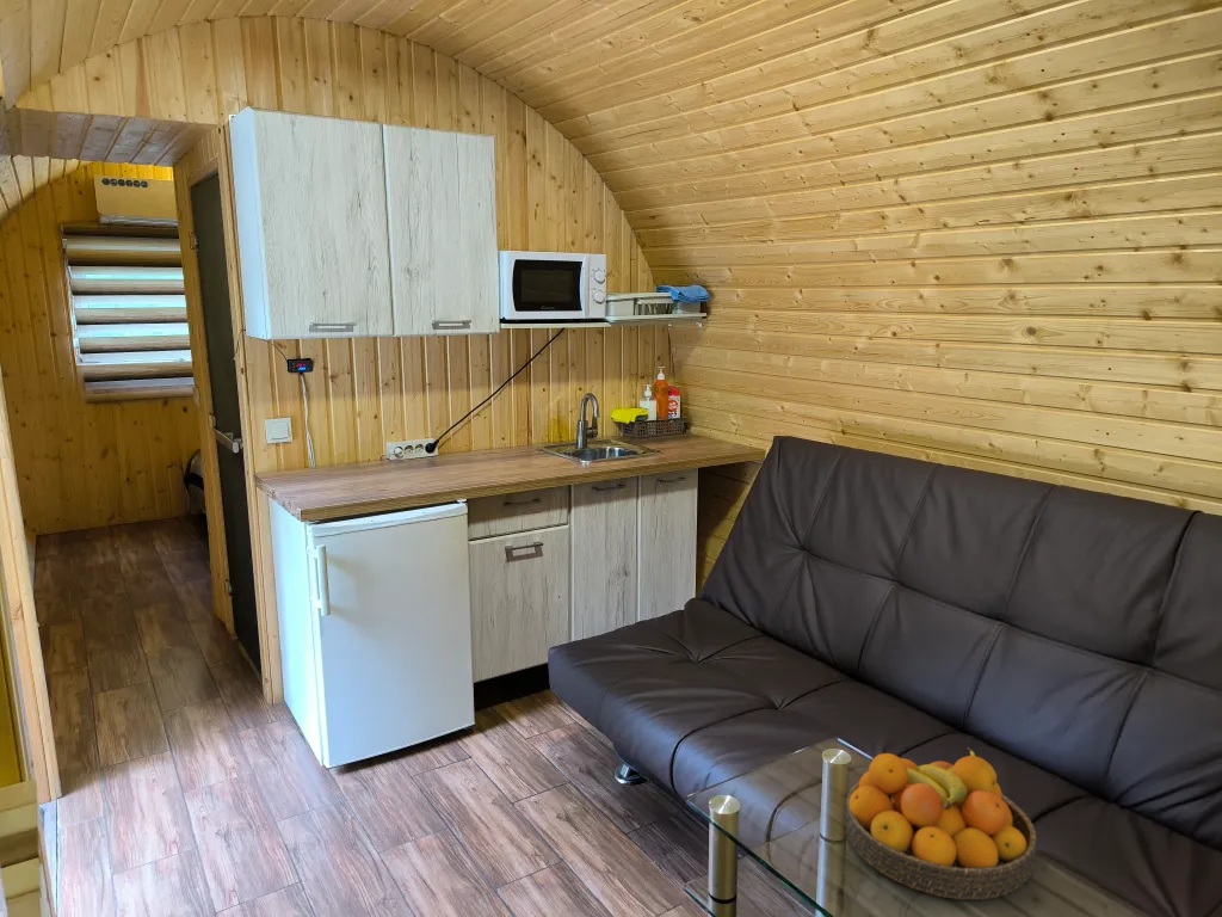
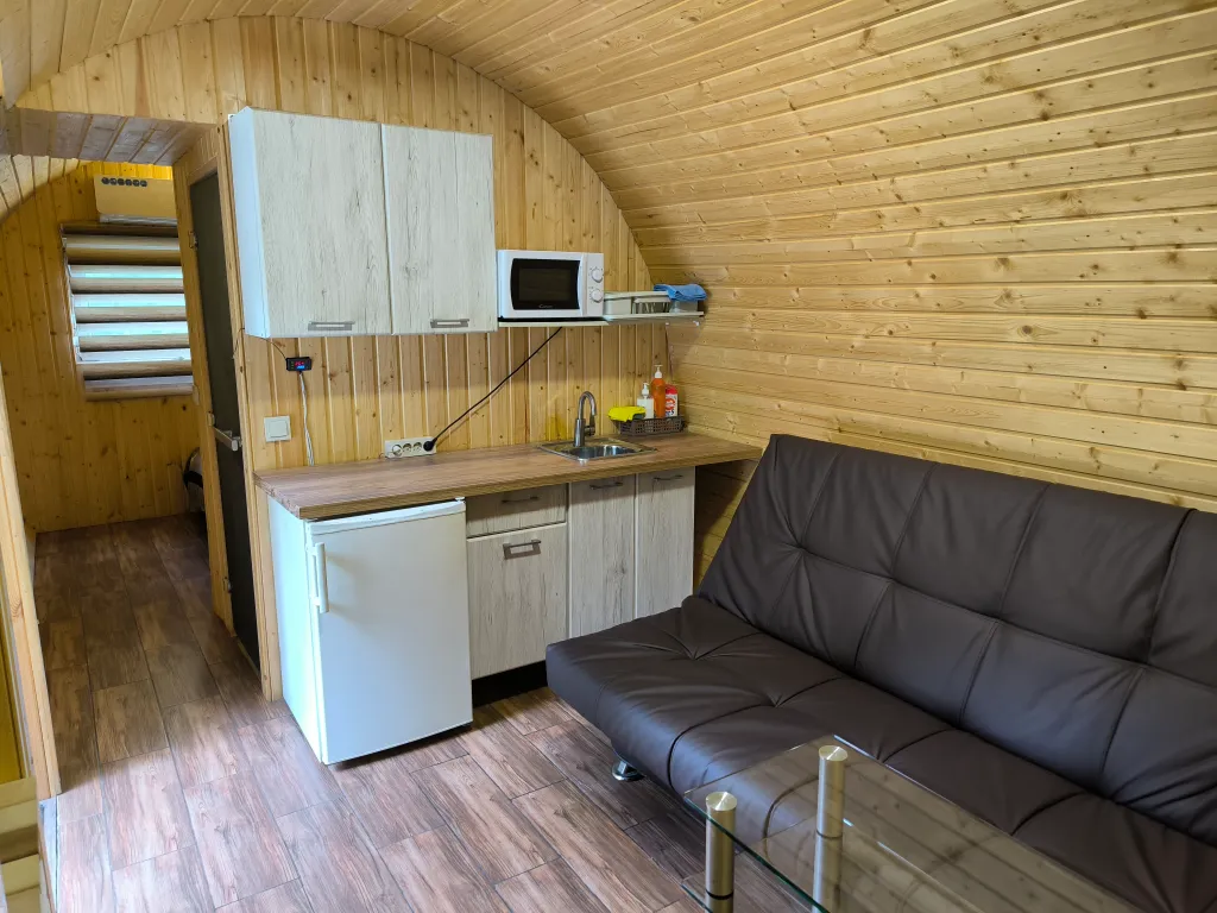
- fruit bowl [844,746,1038,900]
